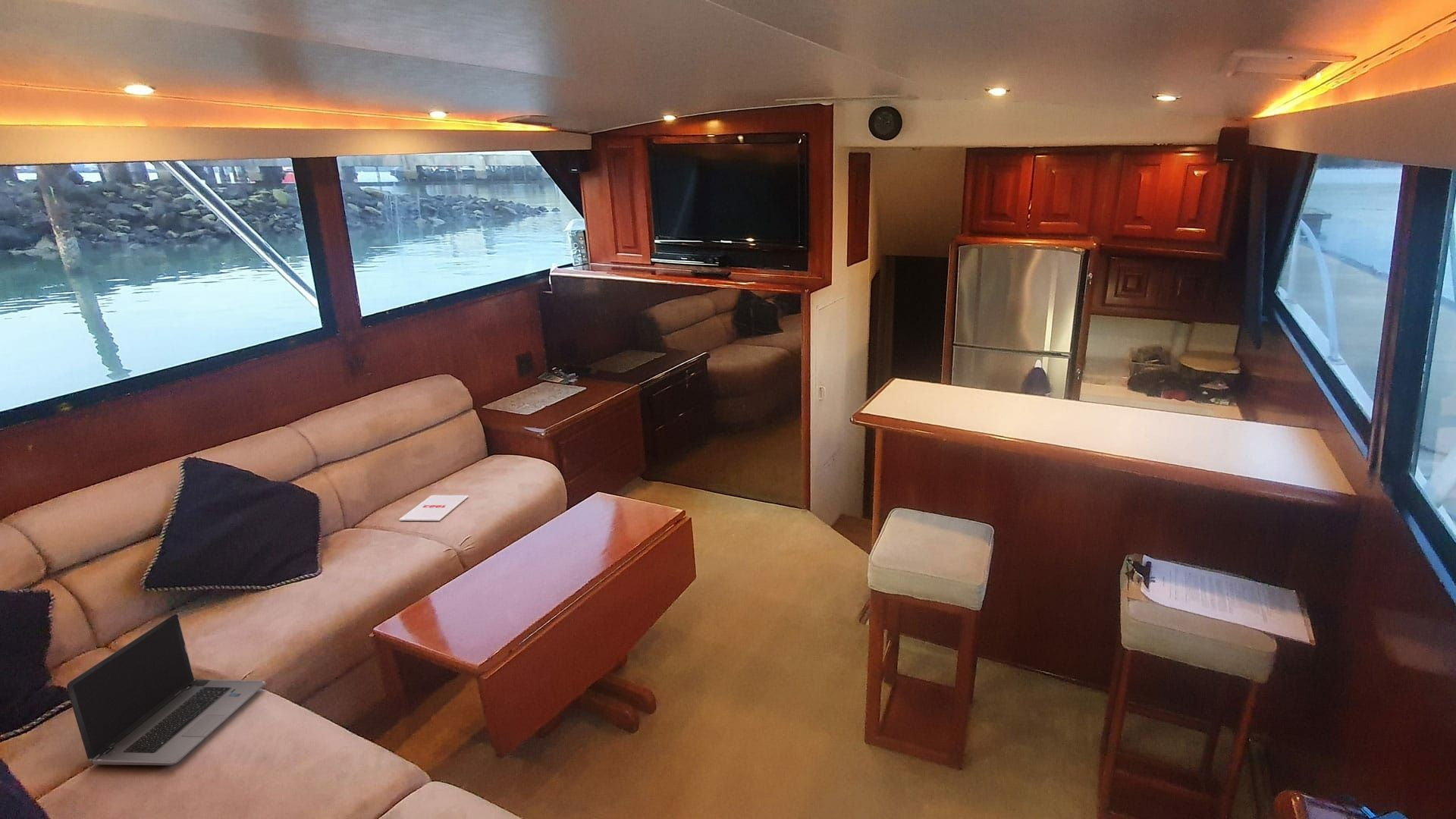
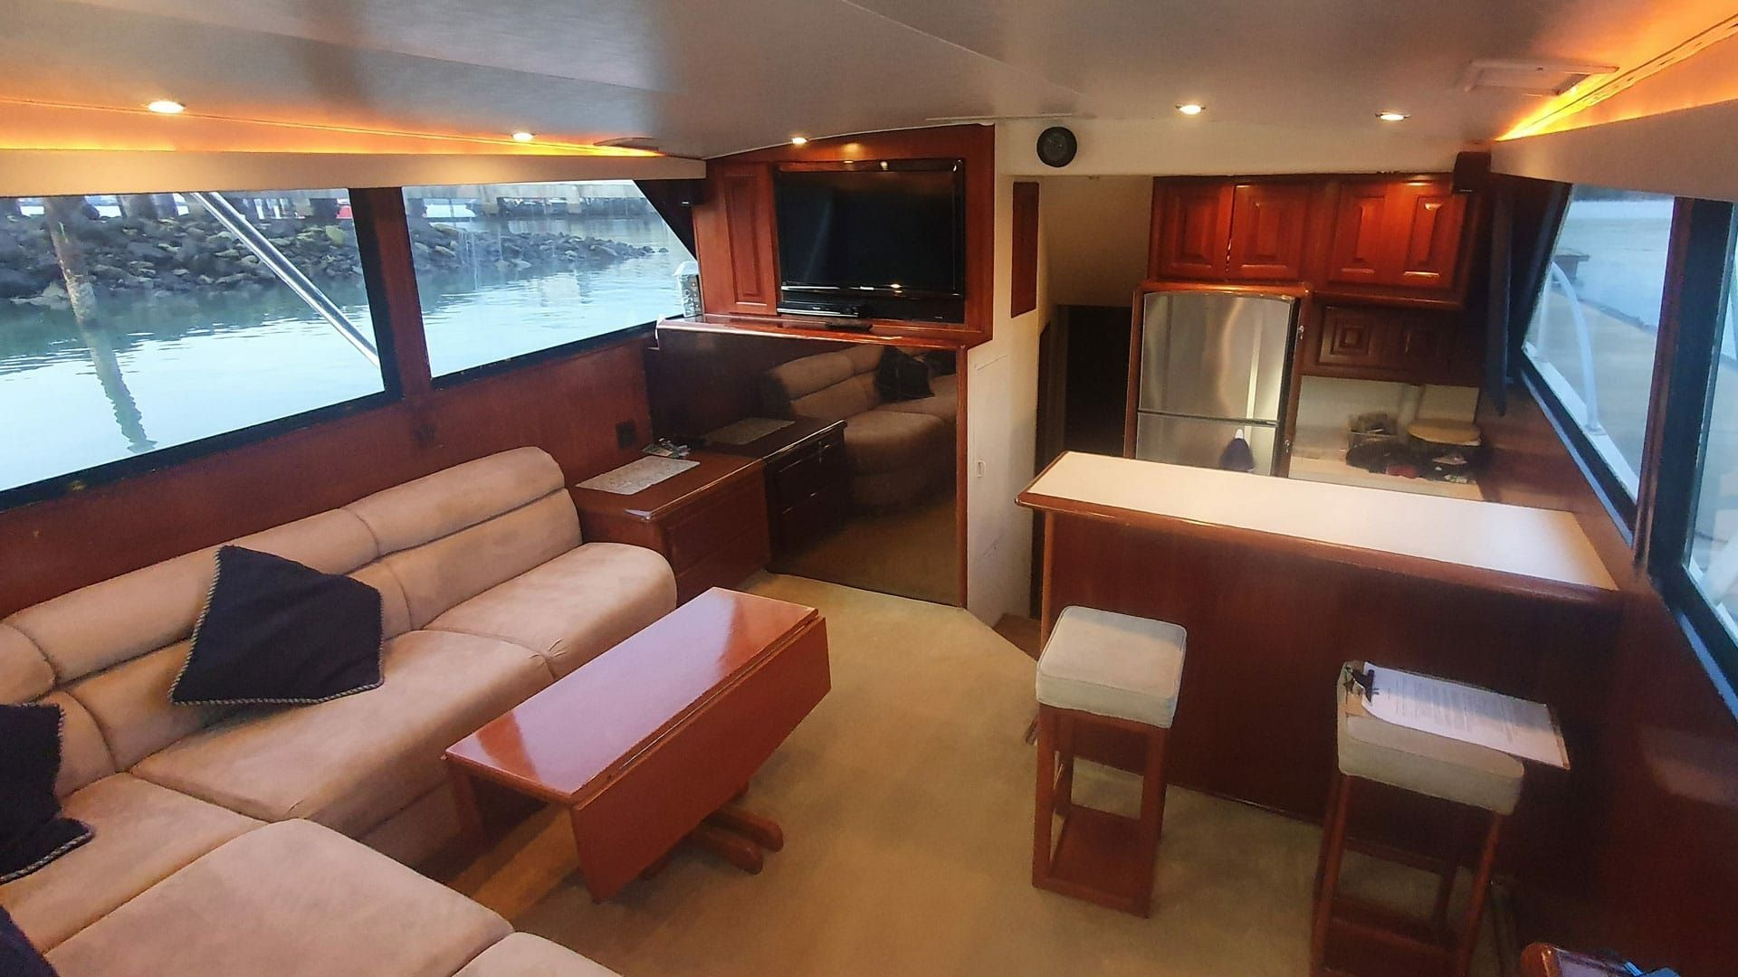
- magazine [399,494,469,522]
- laptop computer [66,613,266,766]
